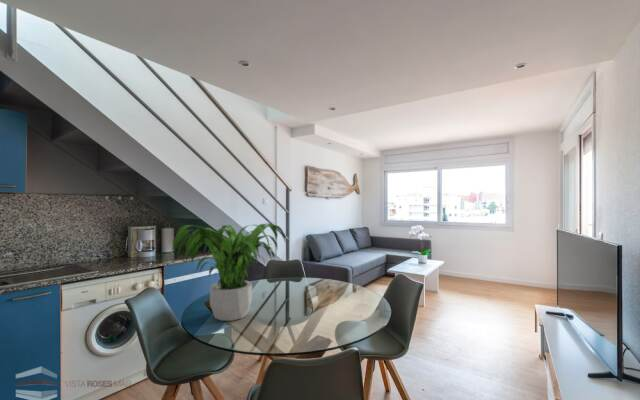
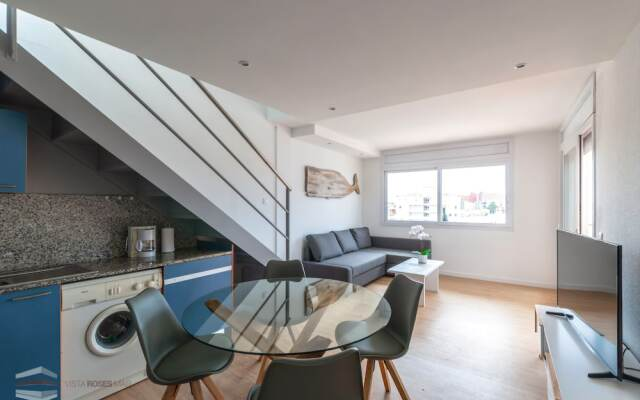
- potted plant [172,222,287,322]
